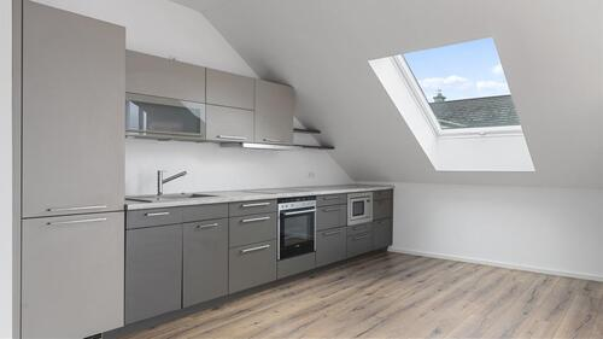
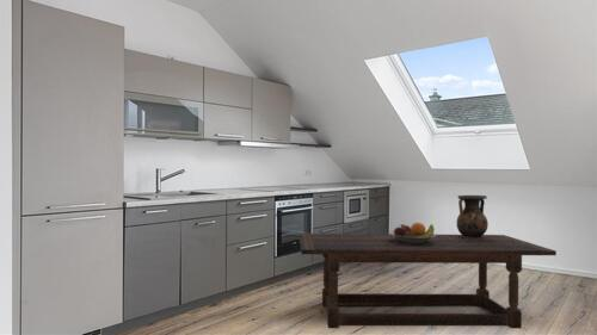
+ vase [455,194,490,238]
+ fruit bowl [388,222,437,243]
+ dining table [298,232,558,329]
